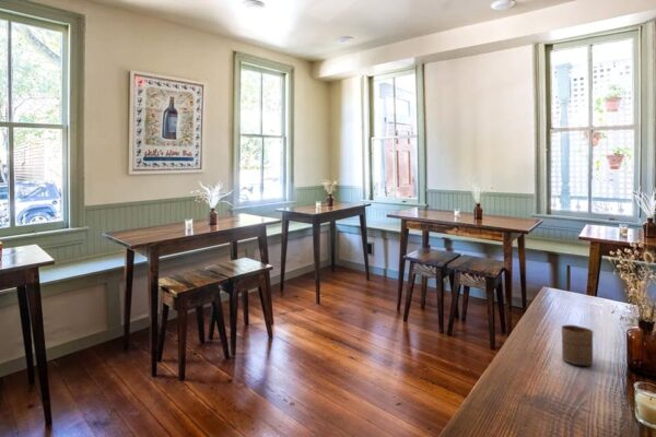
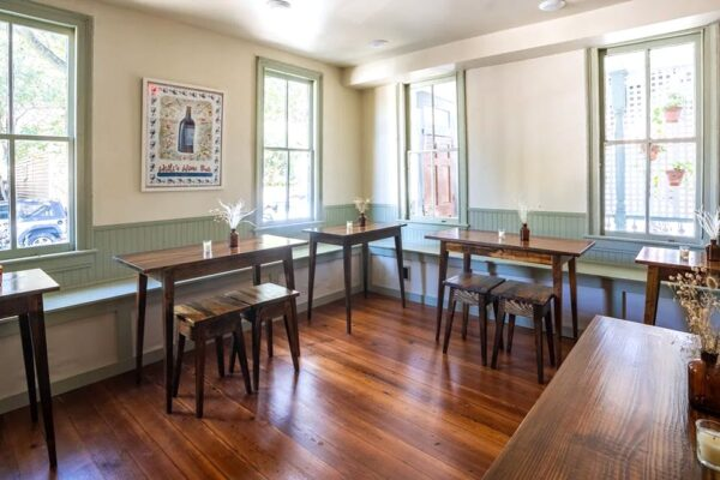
- cup [561,323,594,366]
